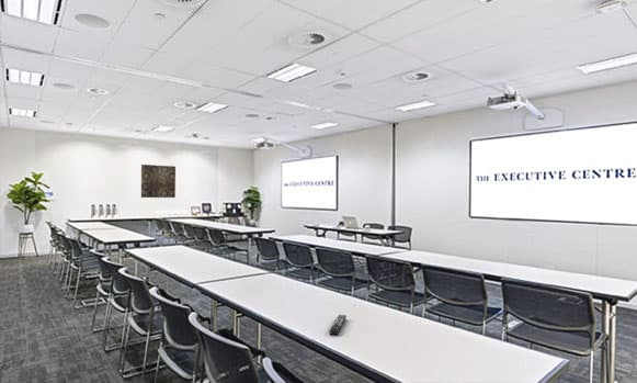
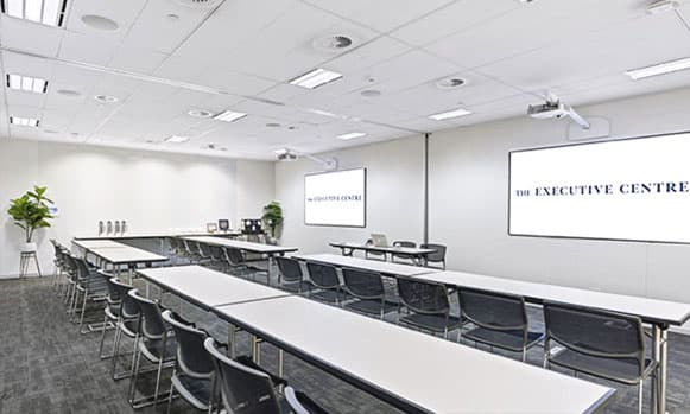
- wall art [140,164,177,199]
- remote control [328,314,348,336]
